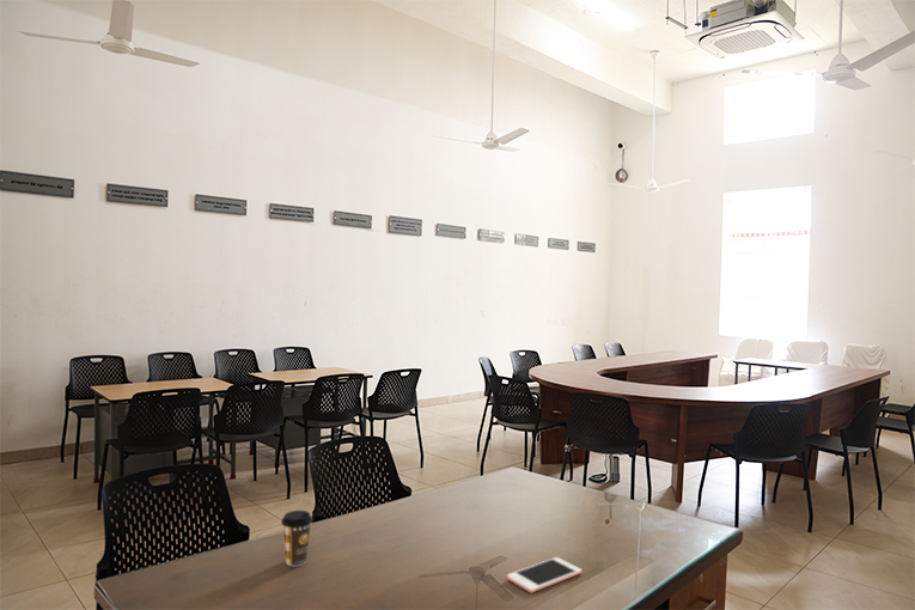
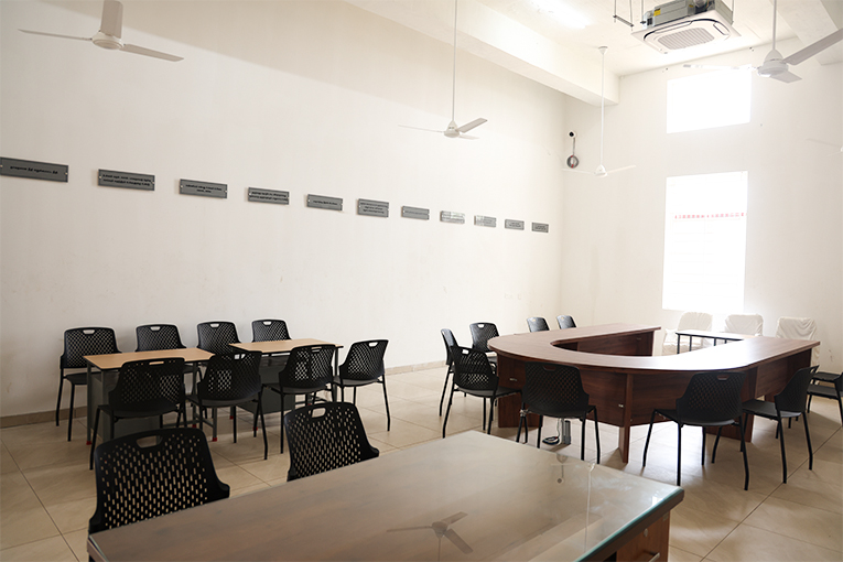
- cell phone [506,556,582,594]
- coffee cup [280,510,313,567]
